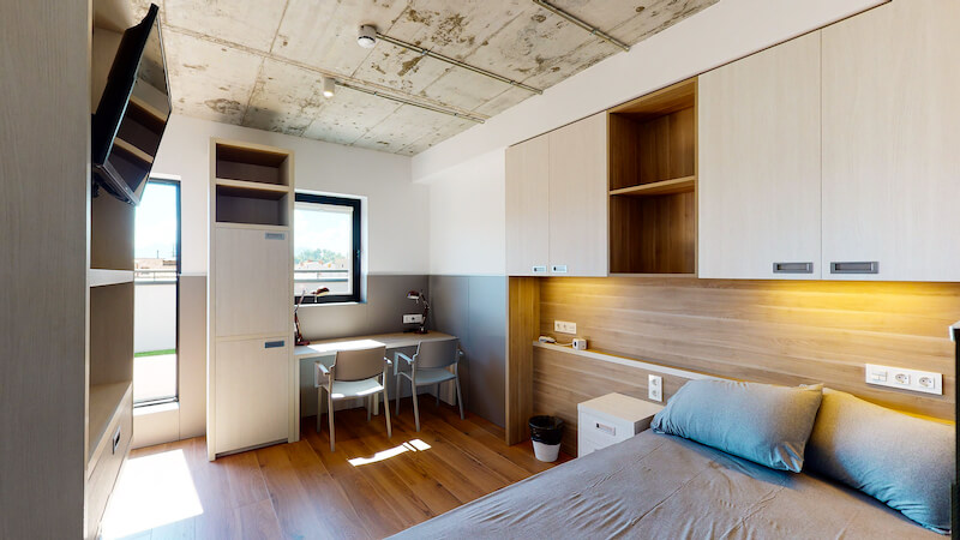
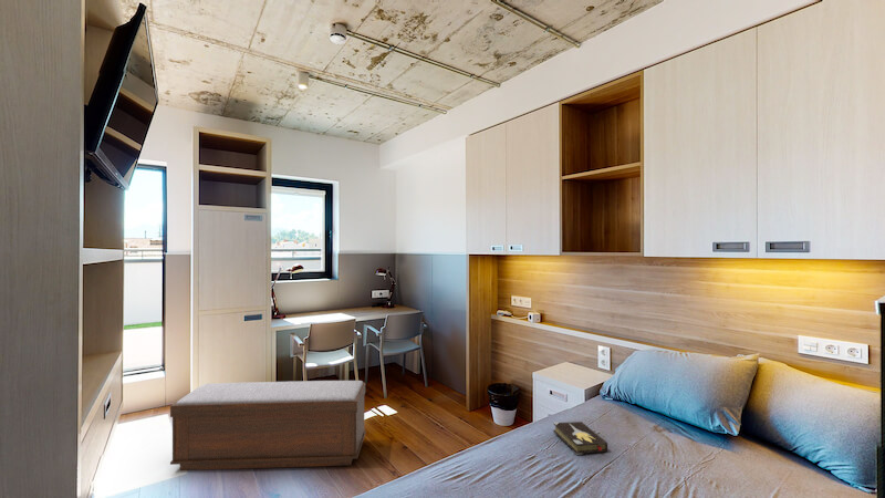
+ hardback book [552,421,608,456]
+ bench [169,380,366,471]
